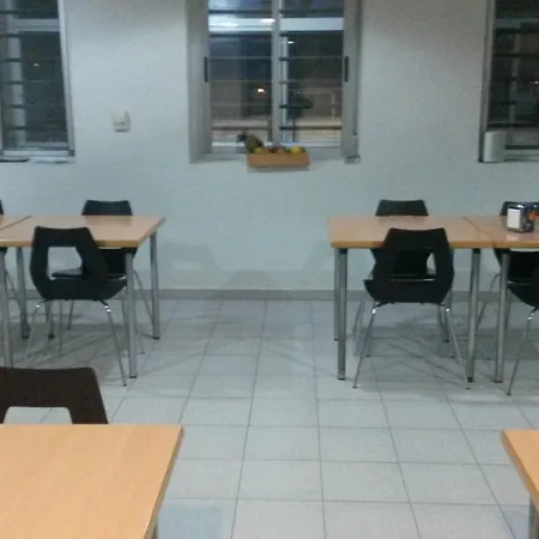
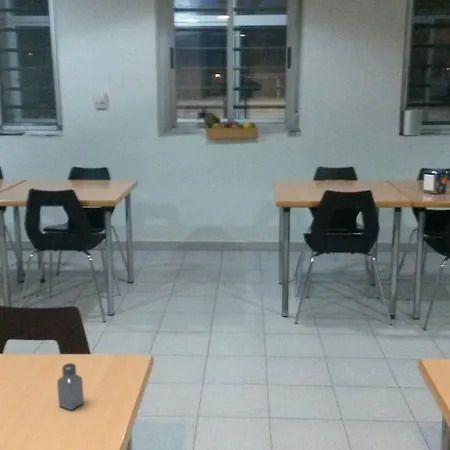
+ saltshaker [56,362,85,411]
